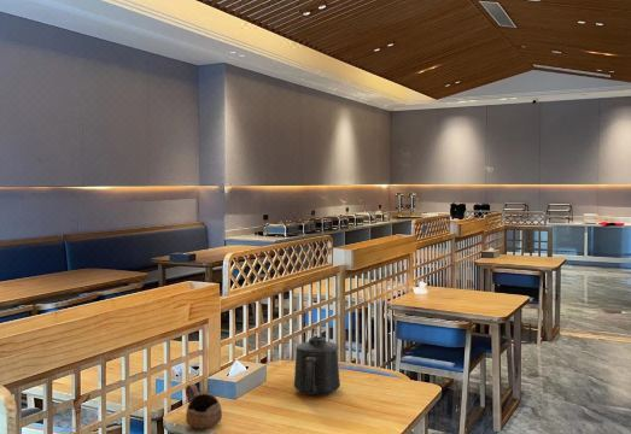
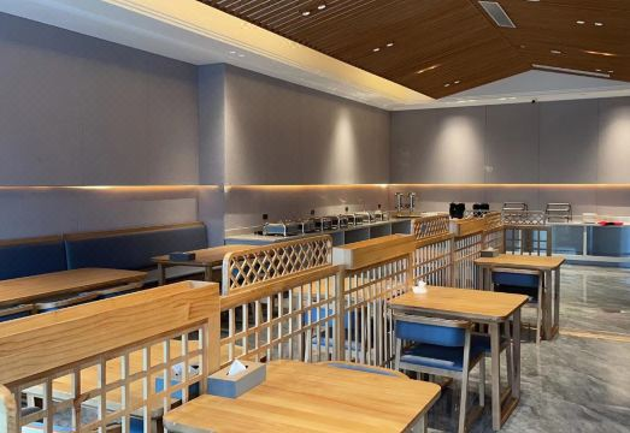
- cup [185,383,223,429]
- mug [293,335,341,397]
